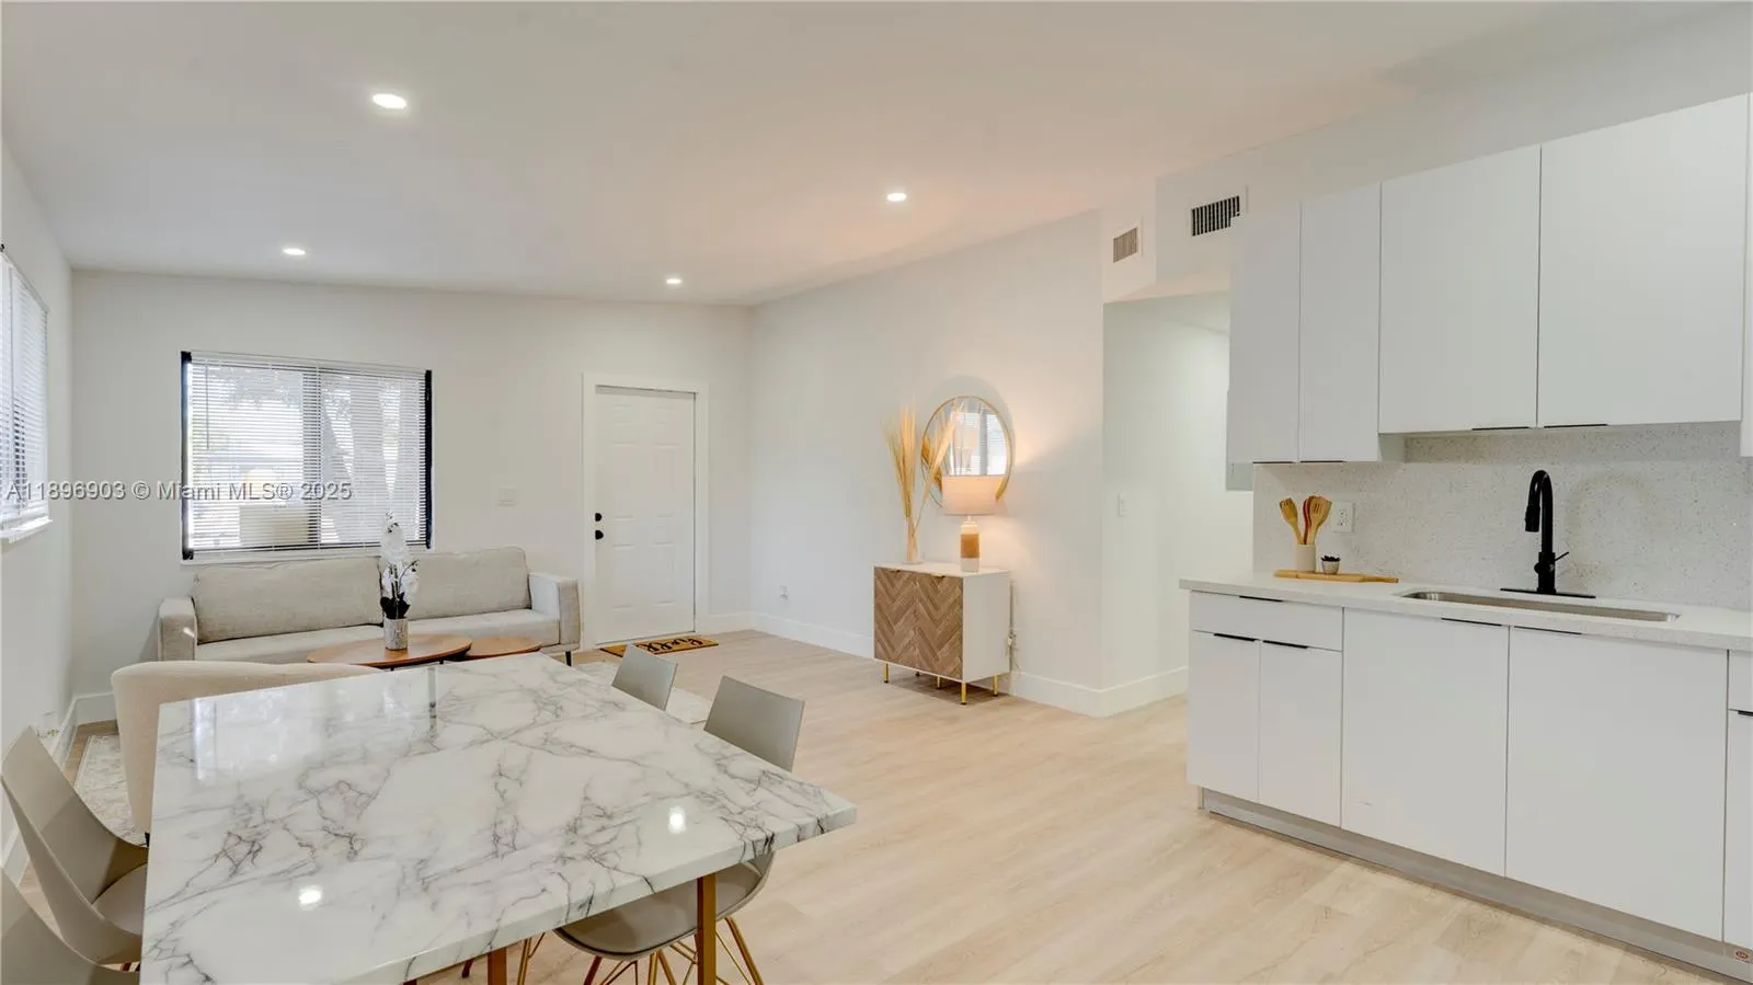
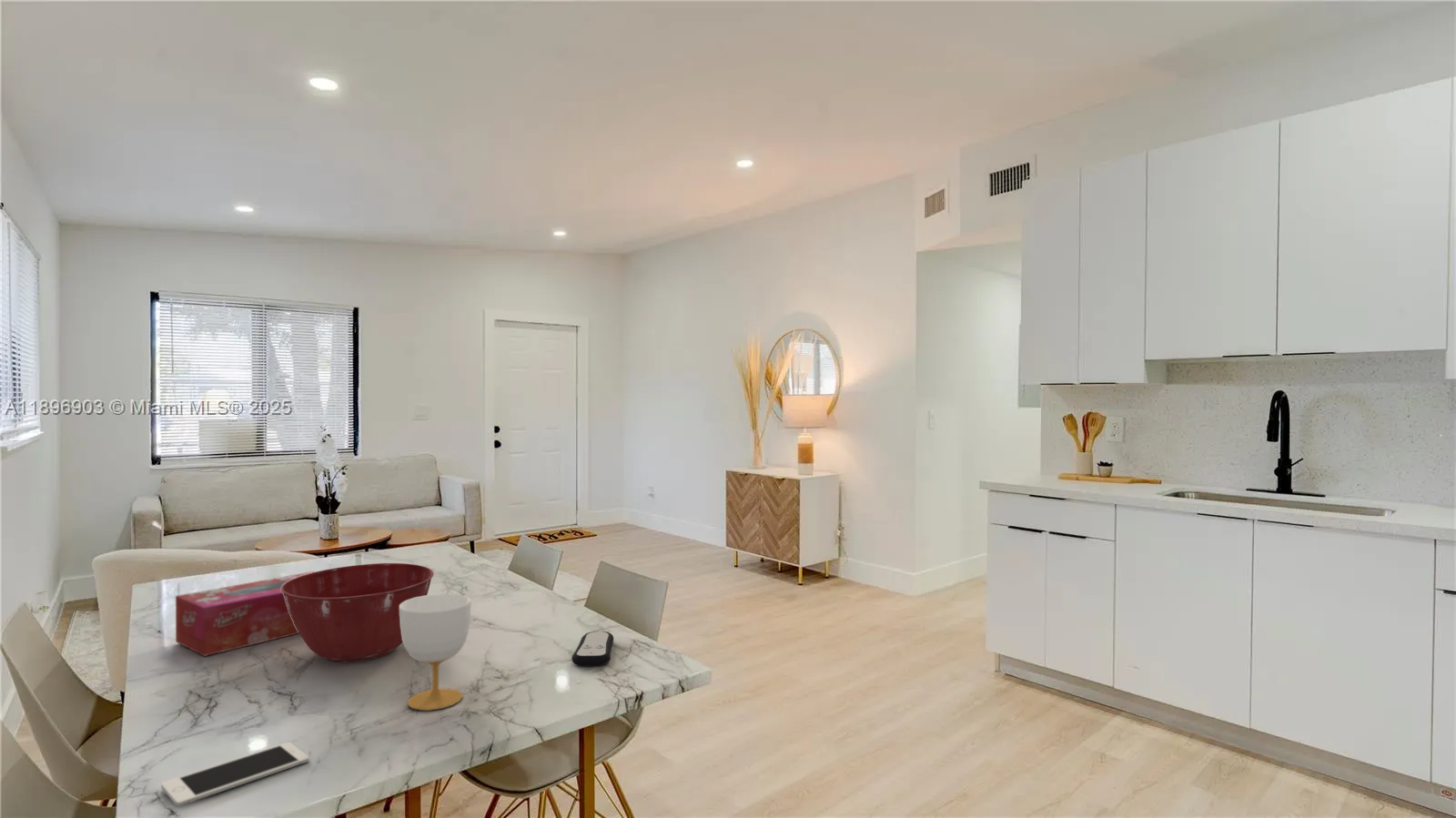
+ tissue box [175,571,316,657]
+ cell phone [160,742,310,807]
+ cup [399,593,472,712]
+ mixing bowl [281,562,435,663]
+ remote control [571,631,614,667]
